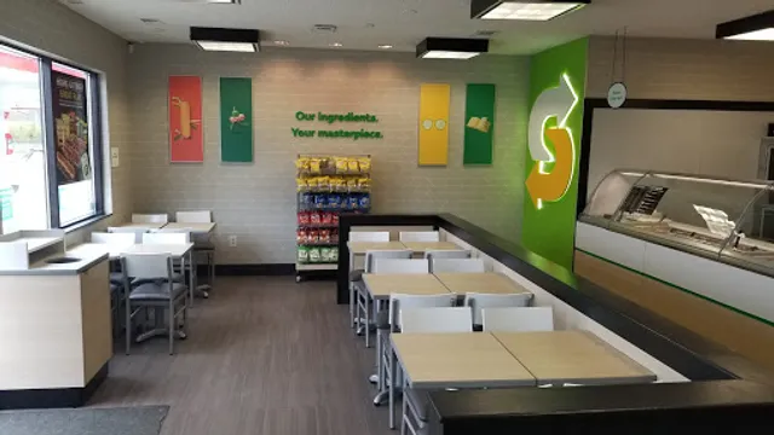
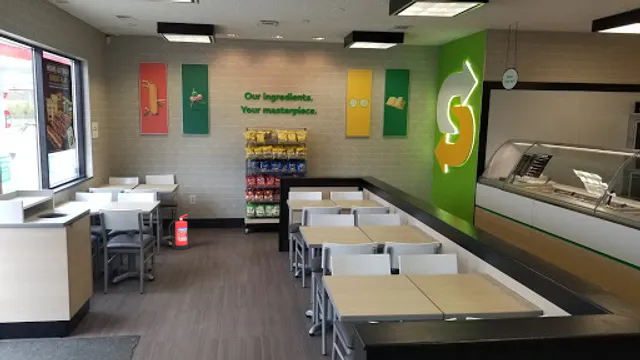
+ fire extinguisher [168,213,189,251]
